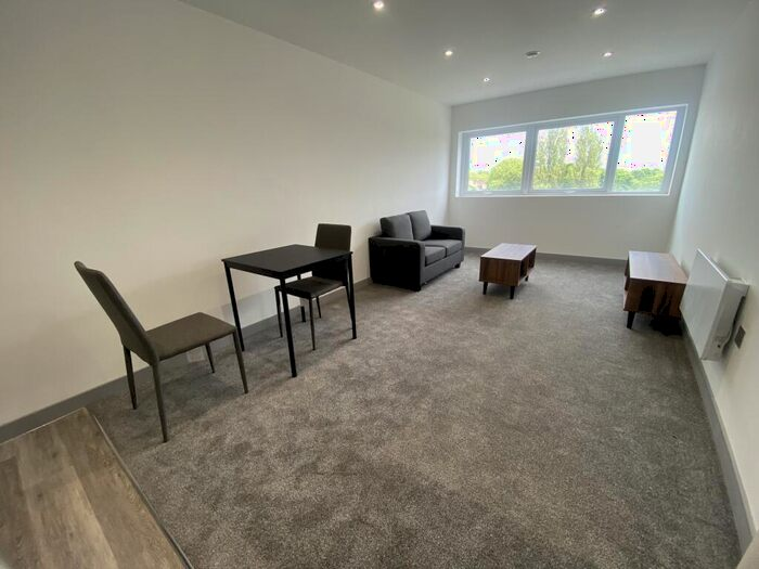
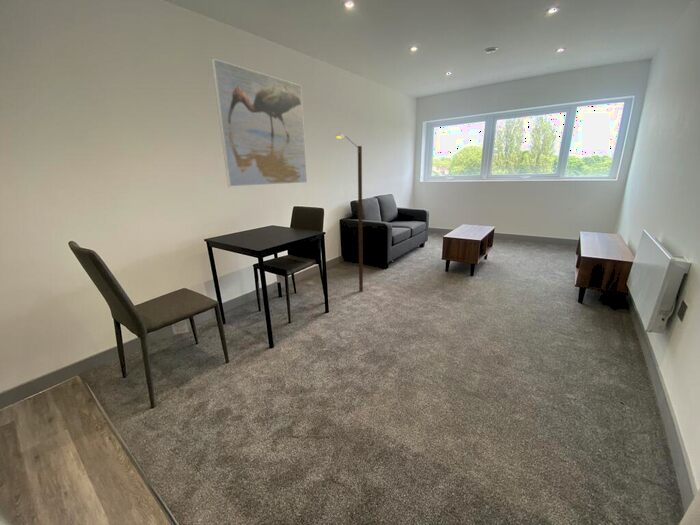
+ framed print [210,58,308,188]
+ street lamp [334,132,364,293]
